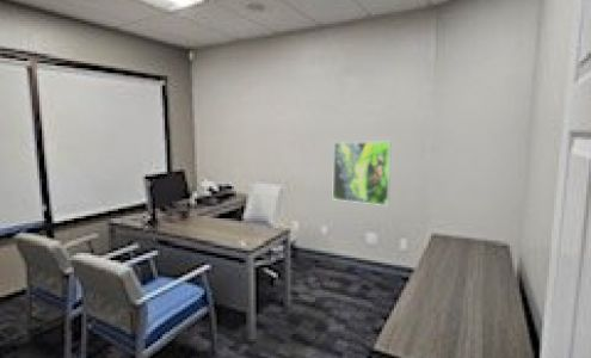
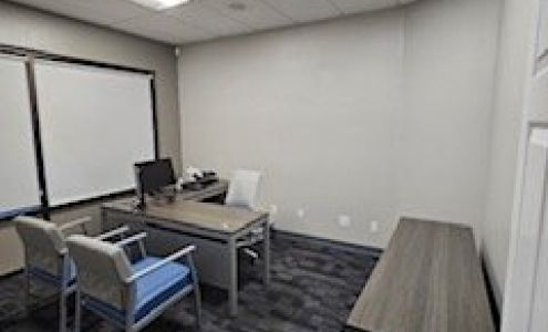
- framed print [332,141,392,206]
